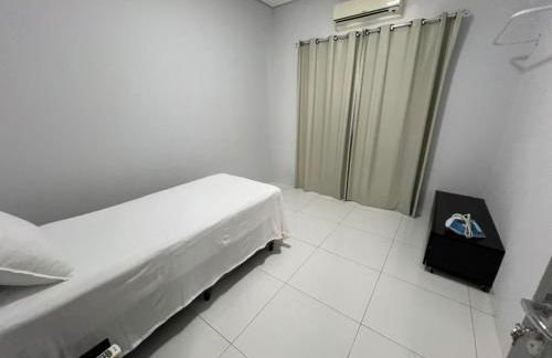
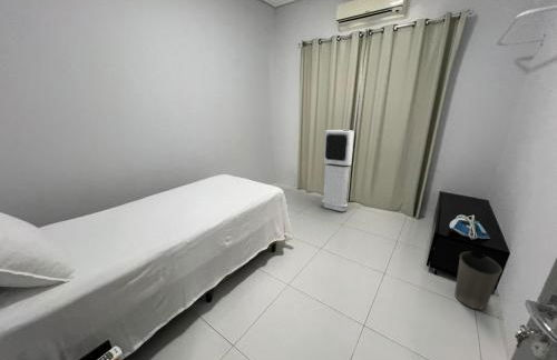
+ air purifier [321,129,355,212]
+ waste basket [453,251,502,311]
